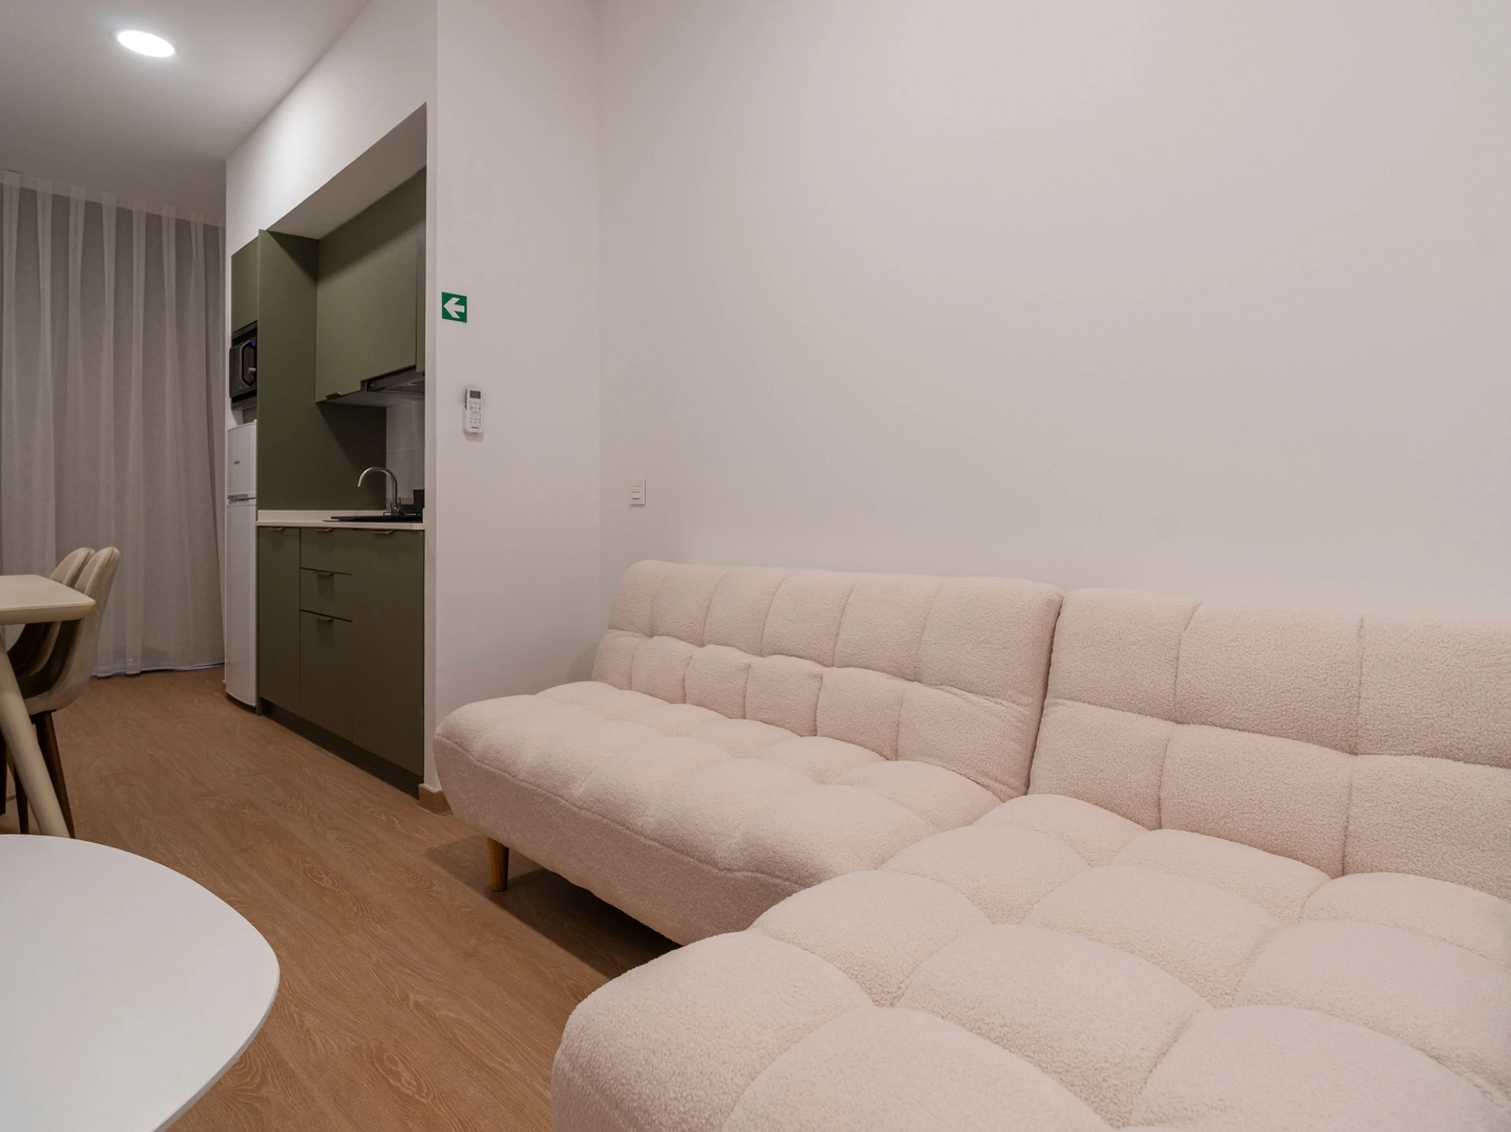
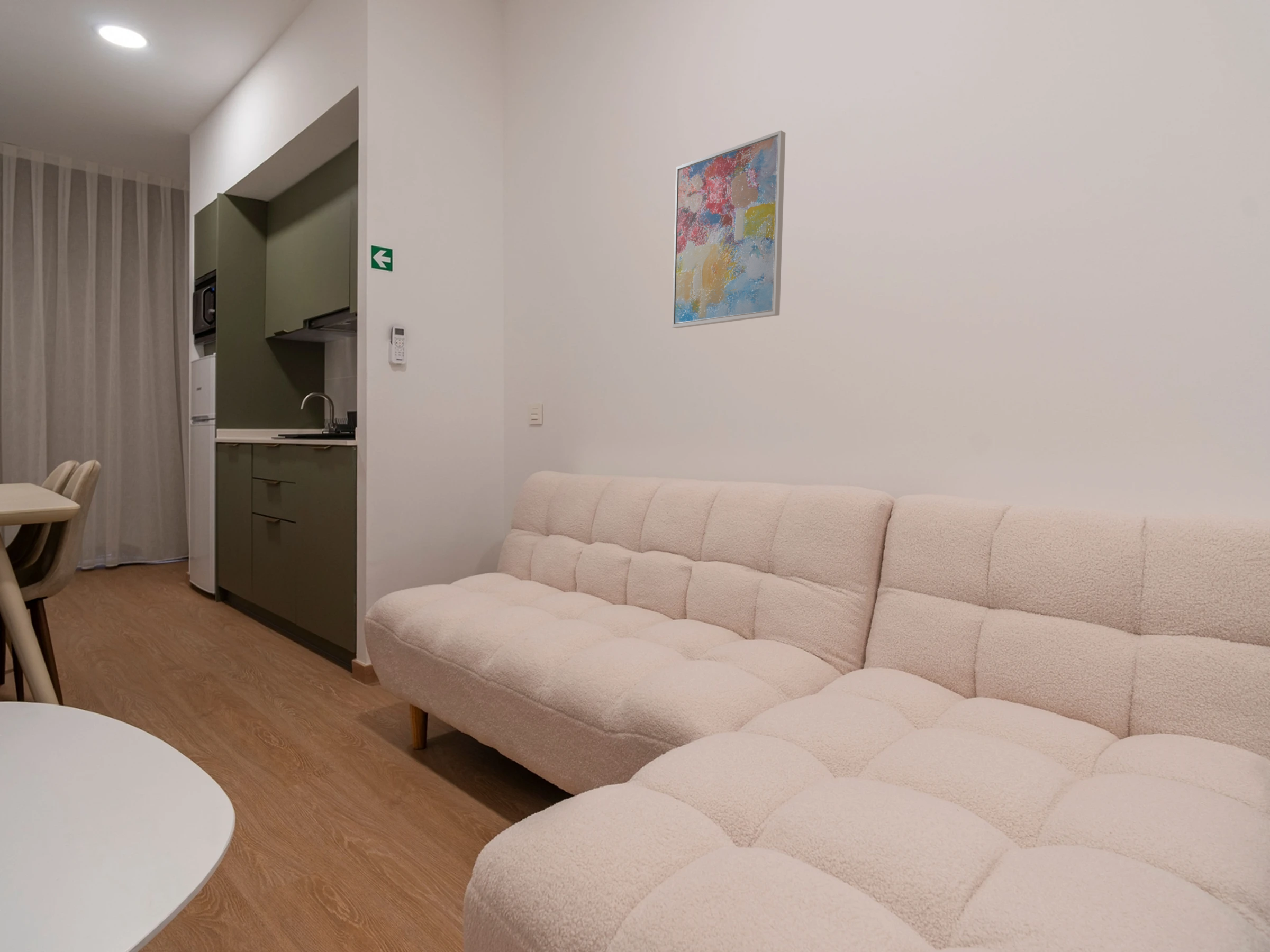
+ wall art [672,130,786,329]
